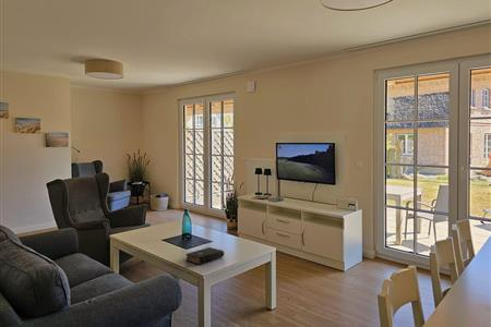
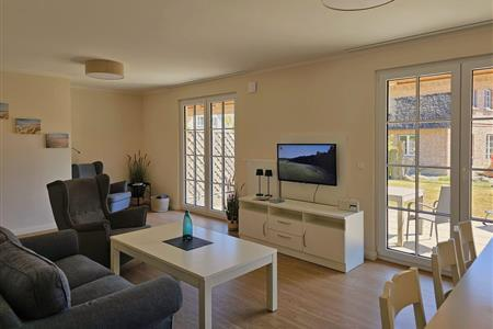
- book [184,246,225,266]
